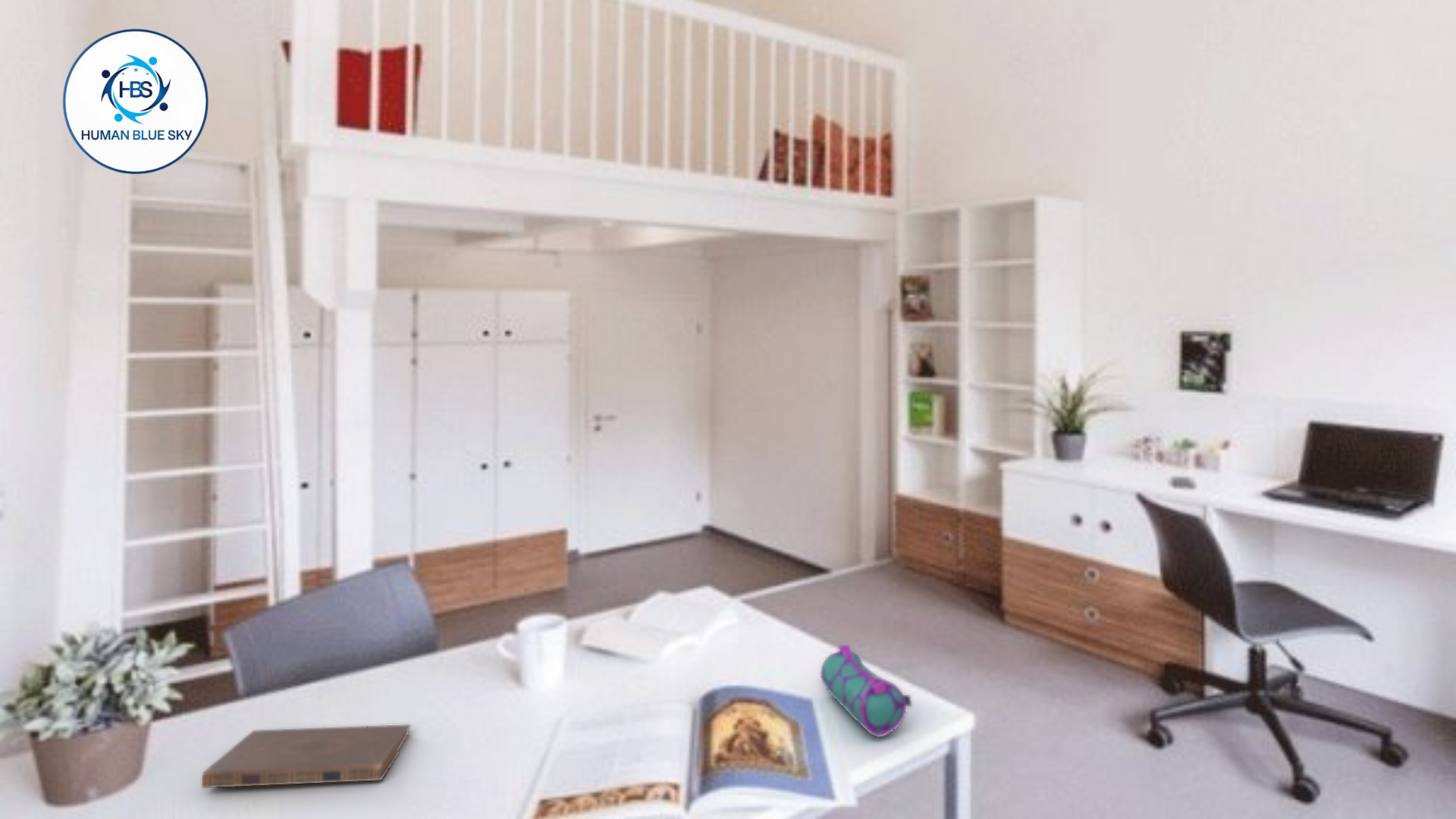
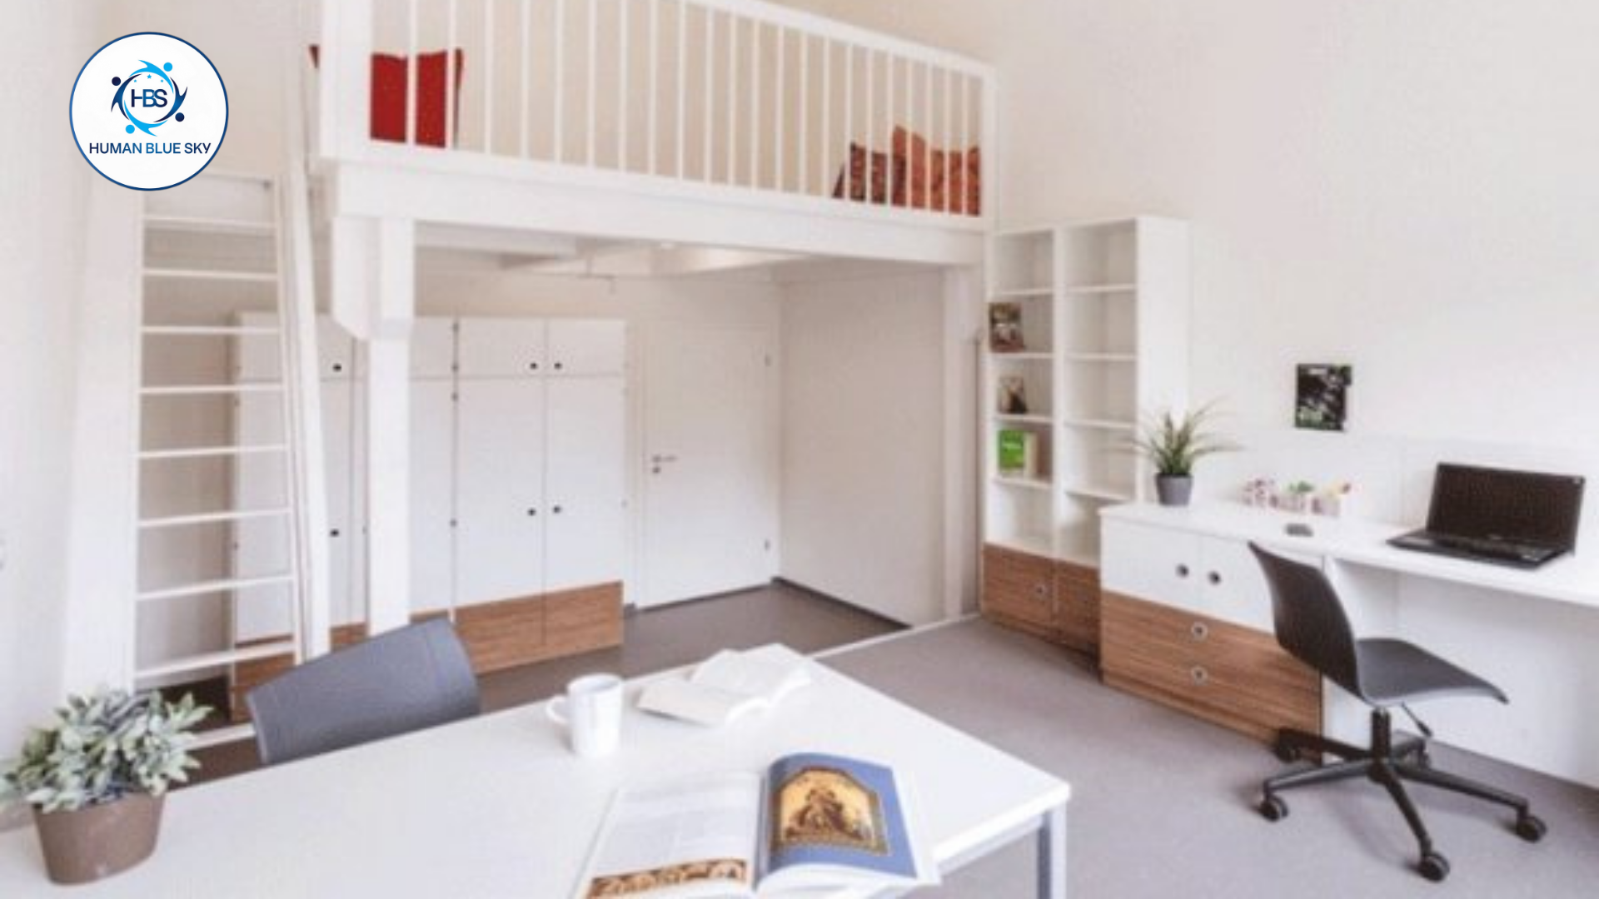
- pencil case [820,644,912,738]
- book [201,723,411,789]
